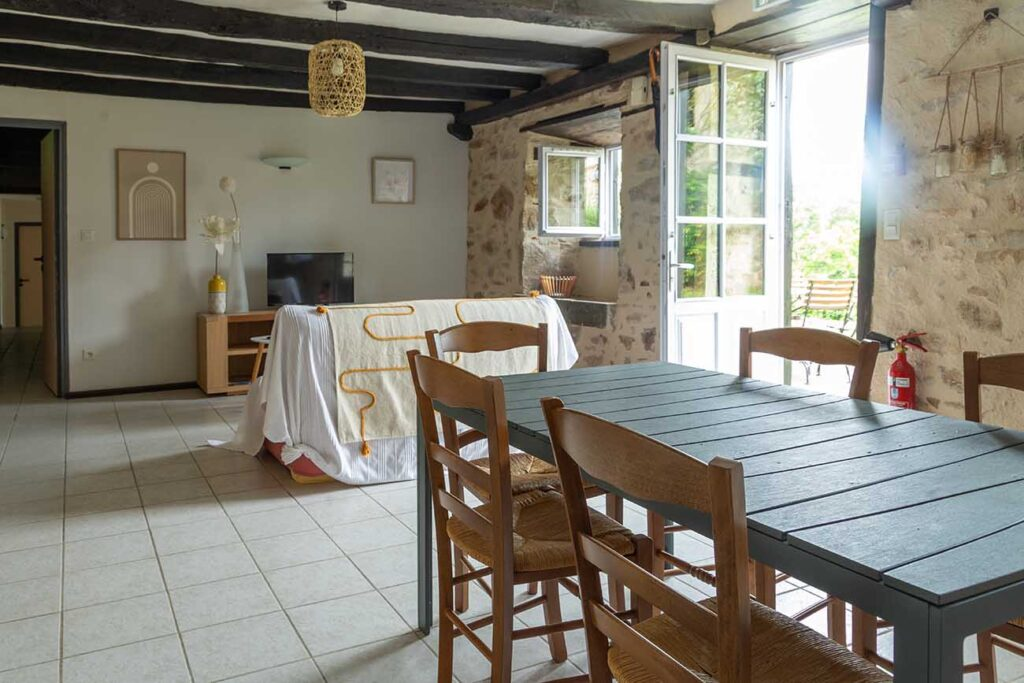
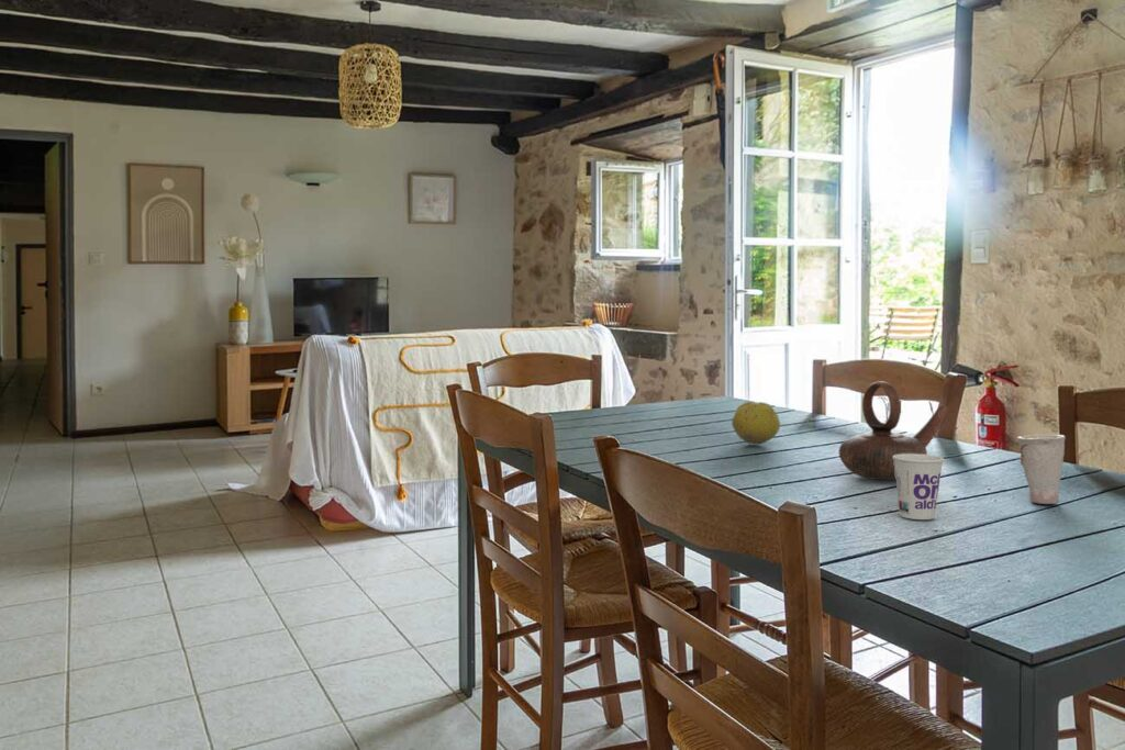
+ teapot [838,380,949,481]
+ fruit [731,401,781,446]
+ cup [1016,434,1067,505]
+ cup [893,454,945,520]
